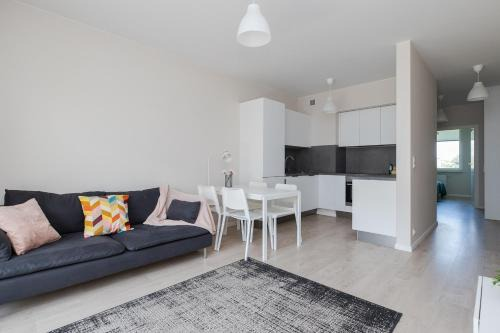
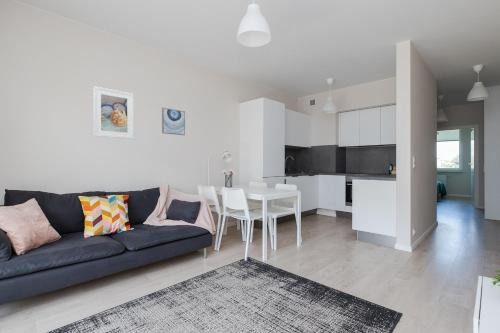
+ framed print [92,85,134,140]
+ wall art [161,107,186,136]
